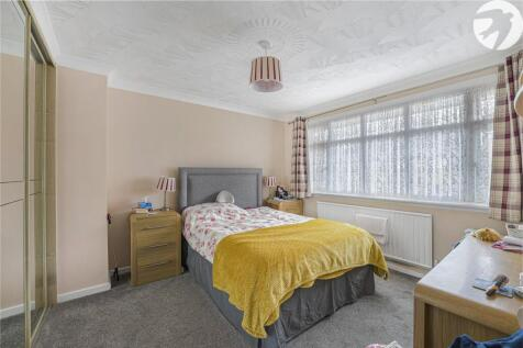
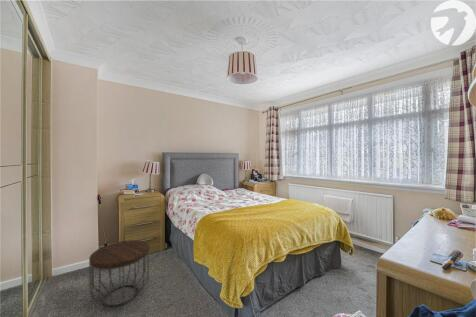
+ side table [88,239,151,307]
